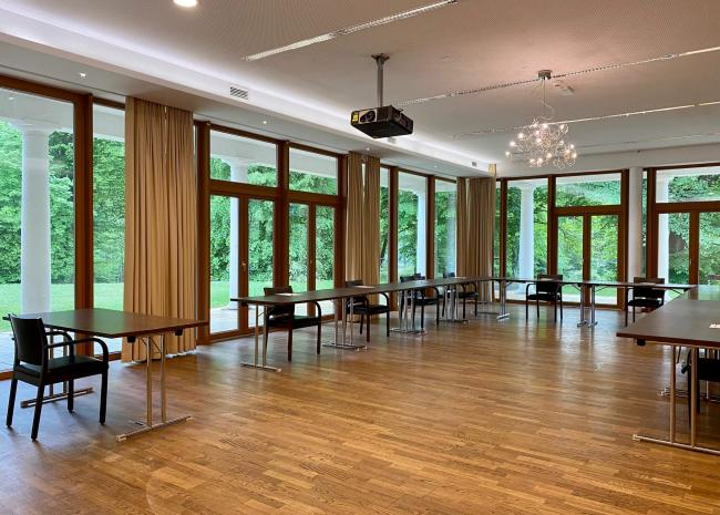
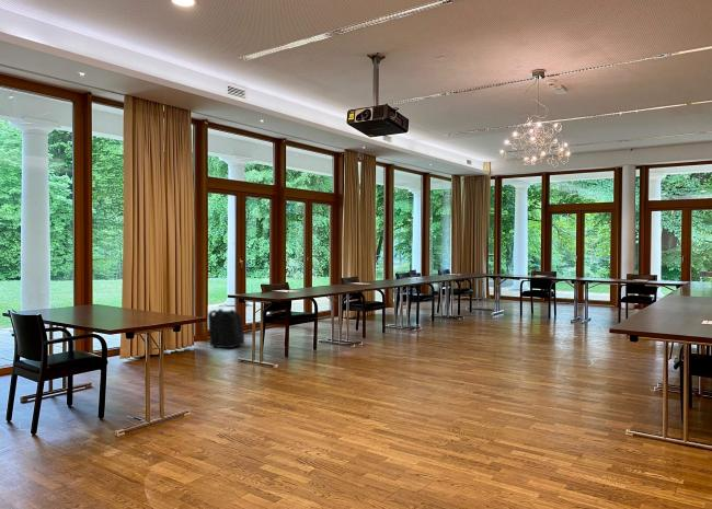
+ backpack [207,308,245,349]
